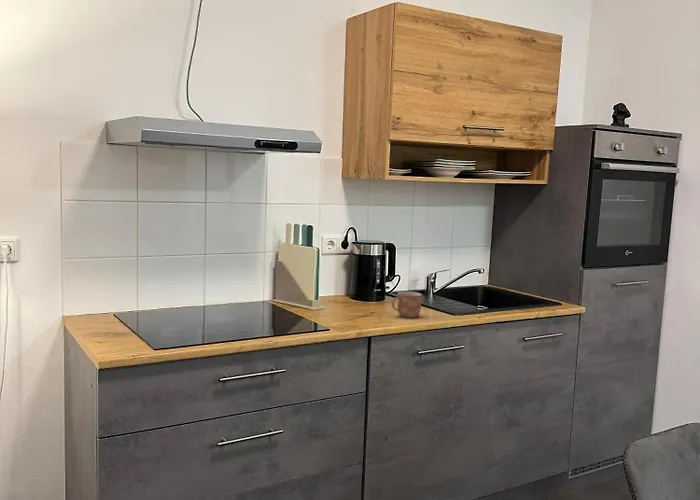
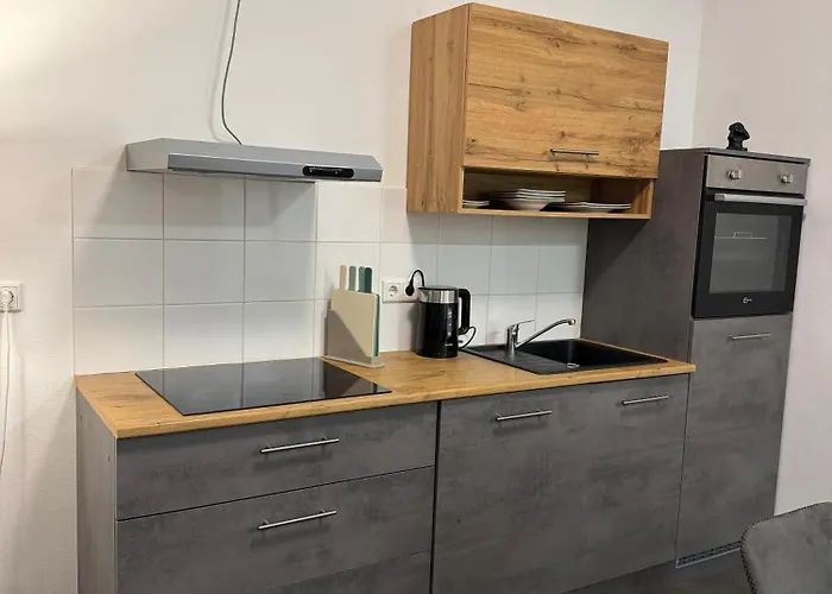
- mug [391,291,423,319]
